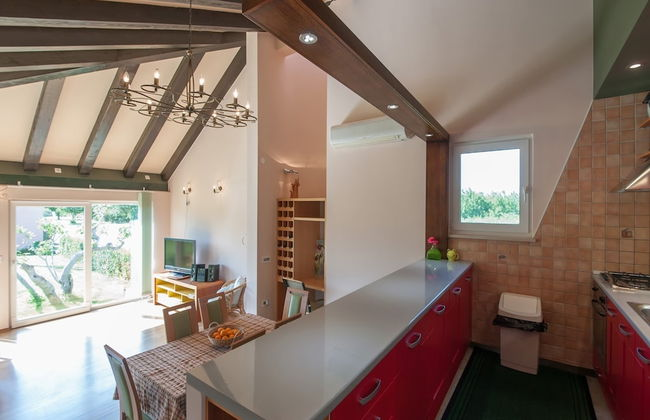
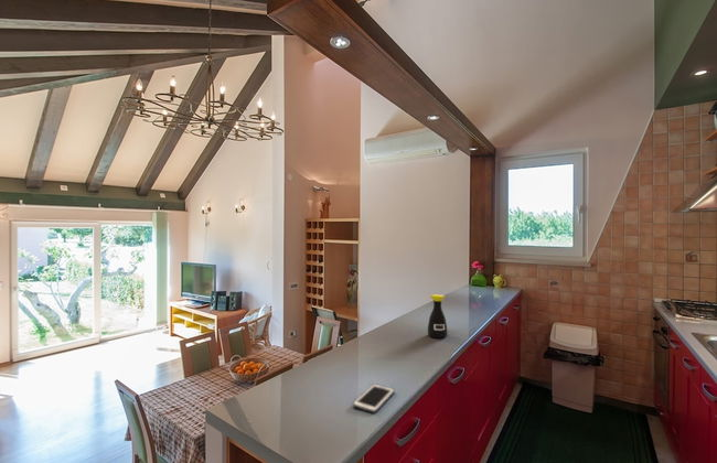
+ cell phone [352,383,396,414]
+ bottle [427,293,448,340]
